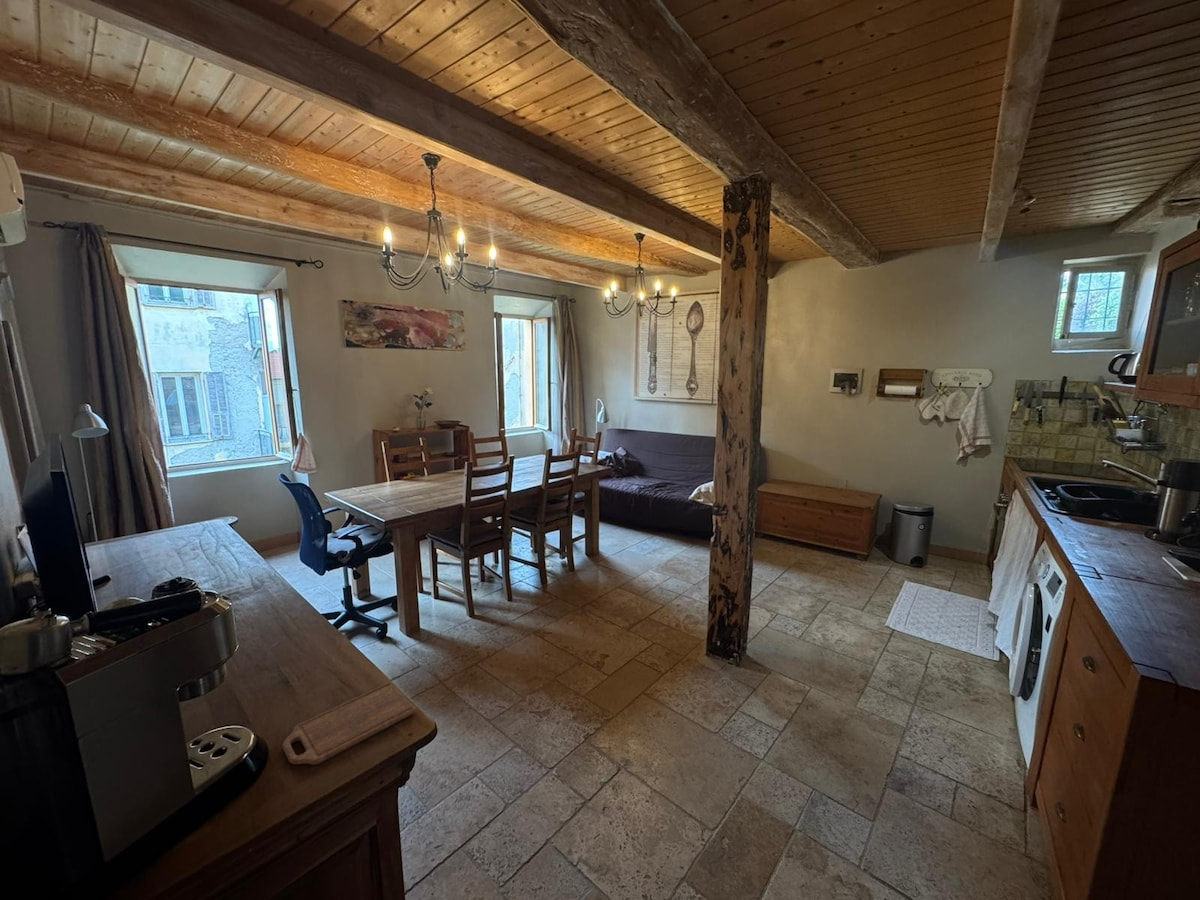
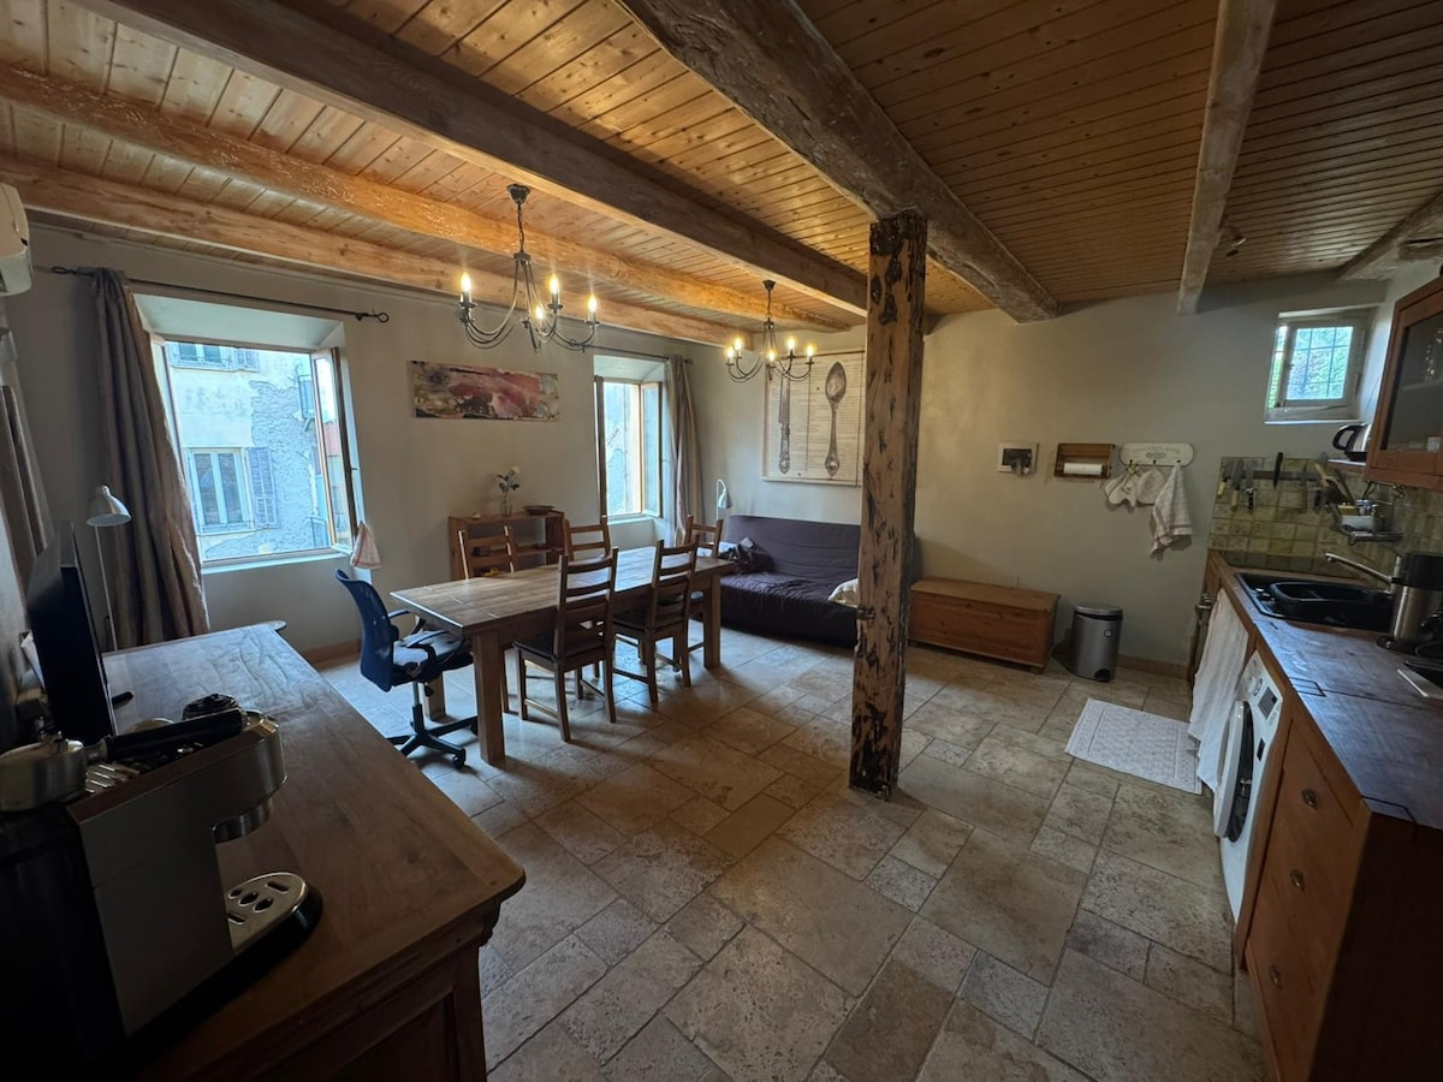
- cutting board [282,681,416,766]
